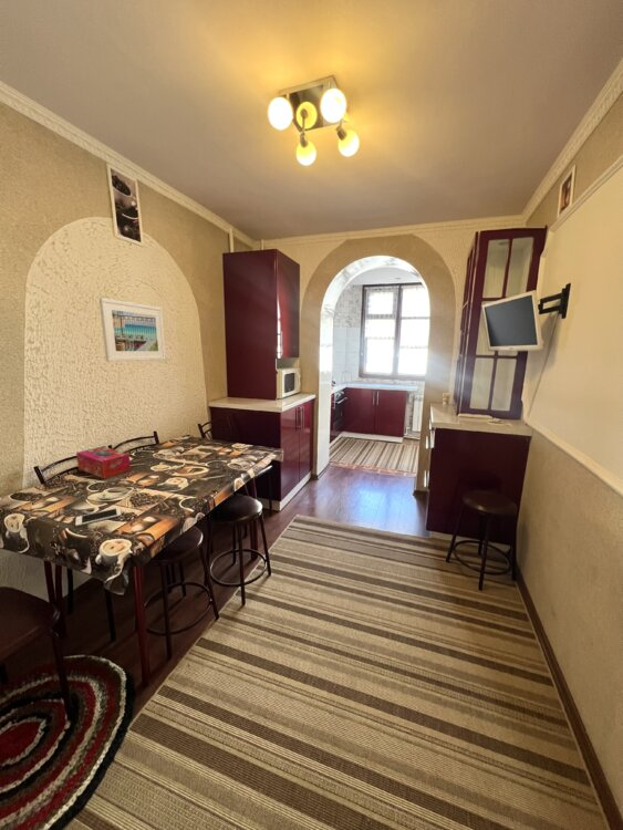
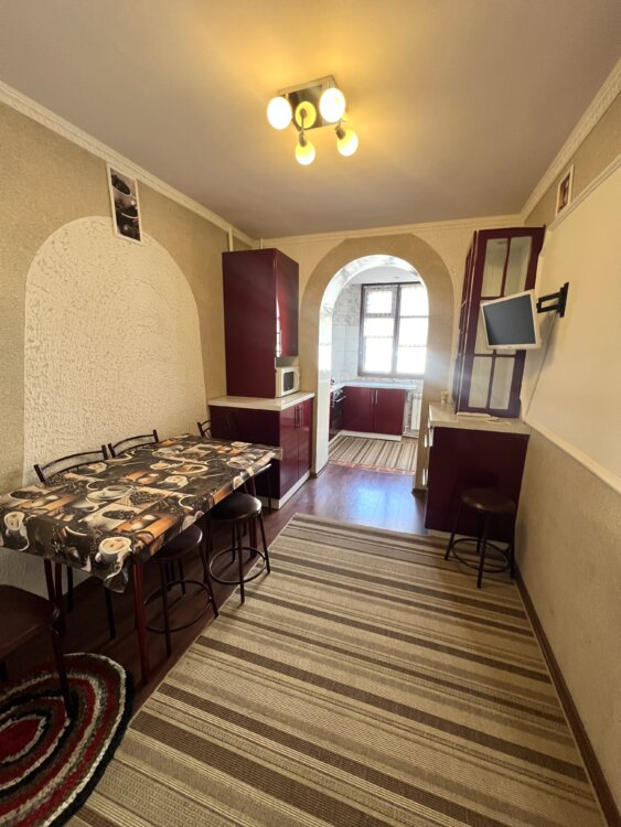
- tissue box [75,445,132,479]
- cell phone [74,507,122,527]
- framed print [98,297,167,363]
